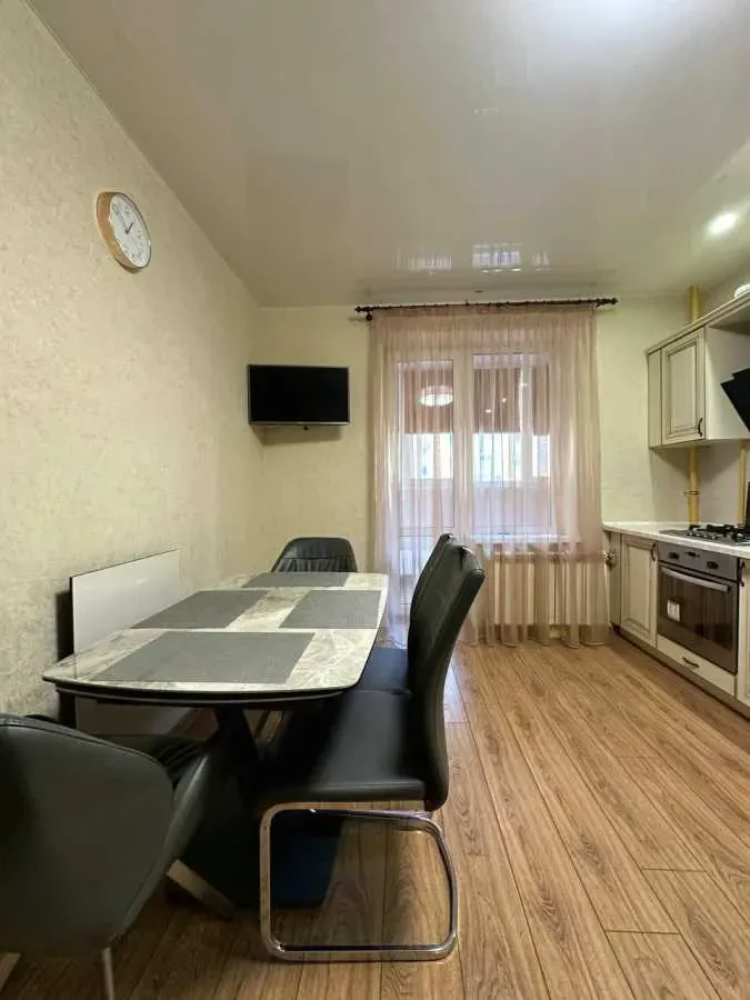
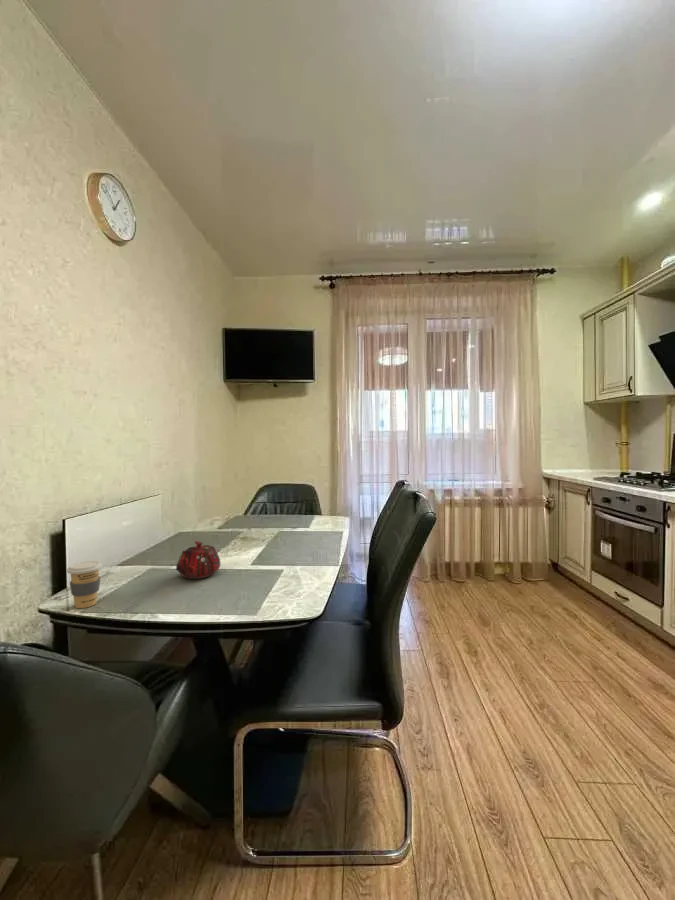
+ teapot [175,540,222,580]
+ coffee cup [66,560,103,609]
